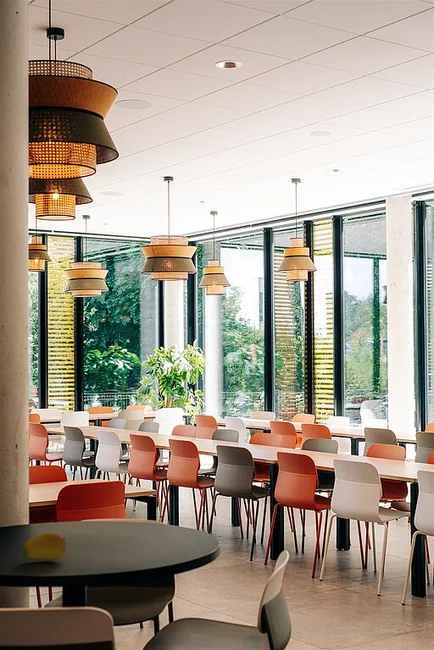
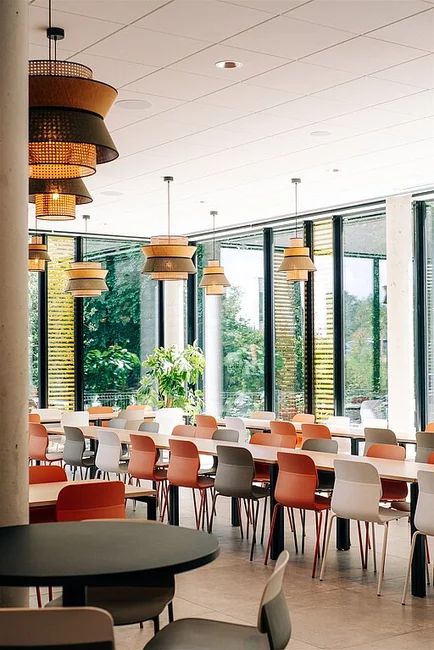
- fruit [21,531,67,562]
